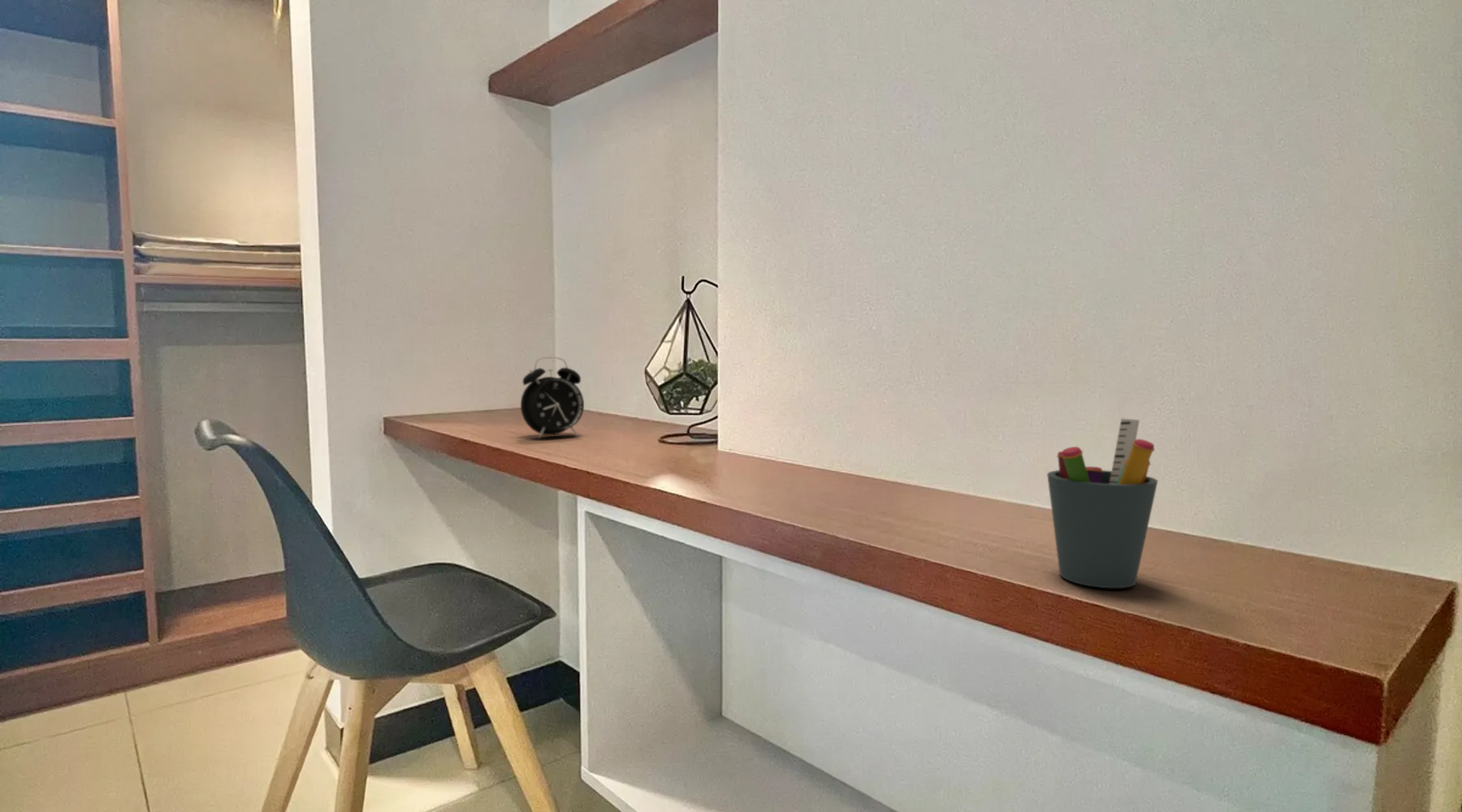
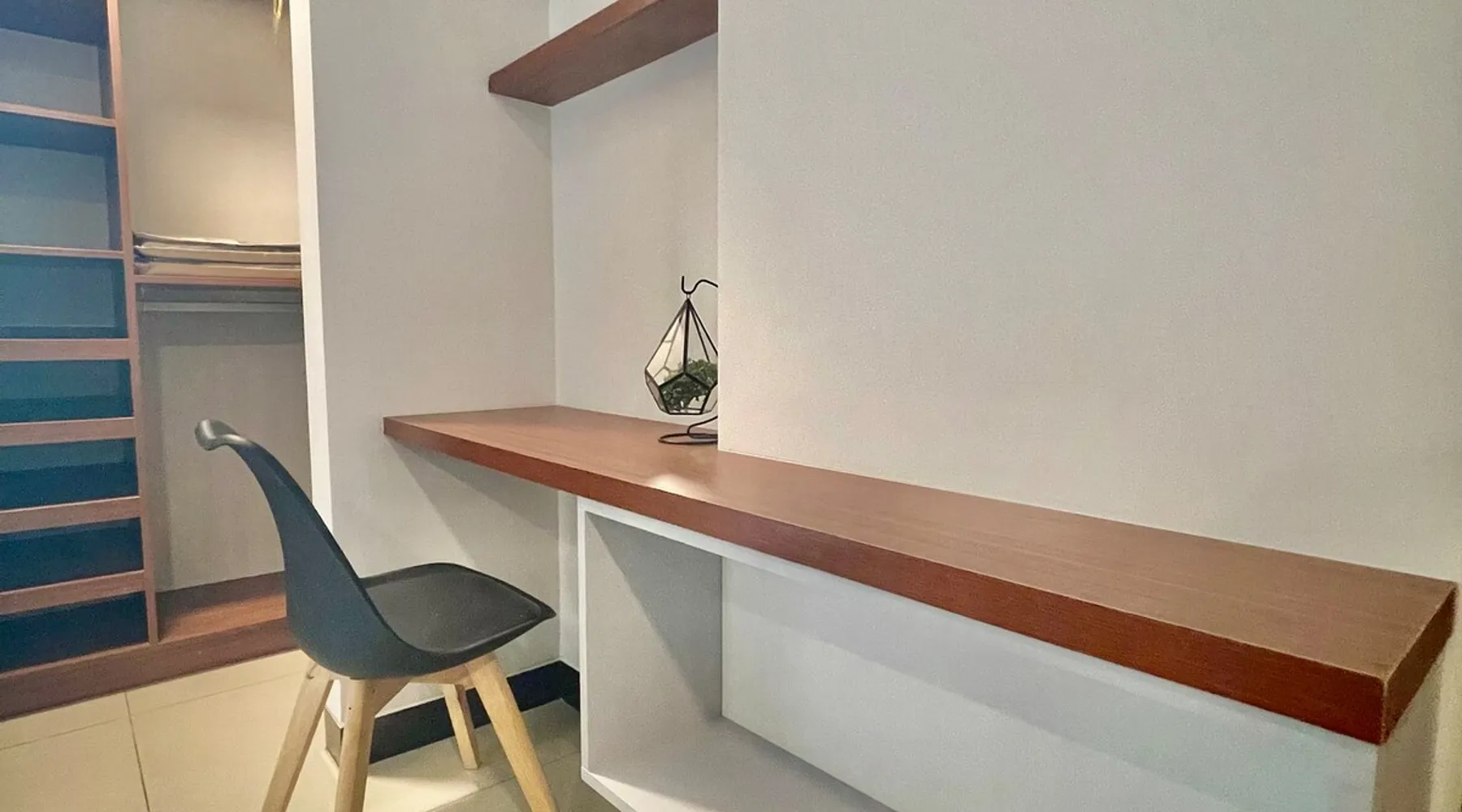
- pen holder [1046,417,1158,589]
- alarm clock [520,356,585,438]
